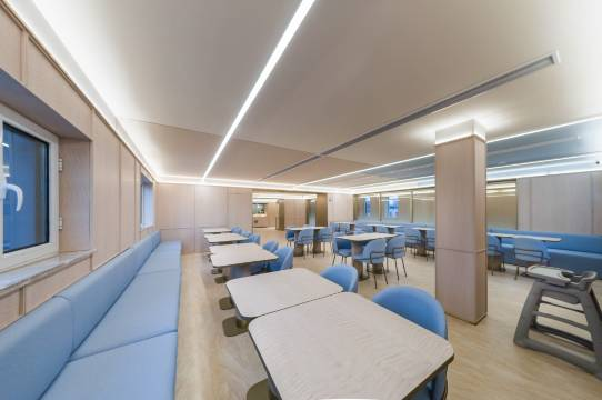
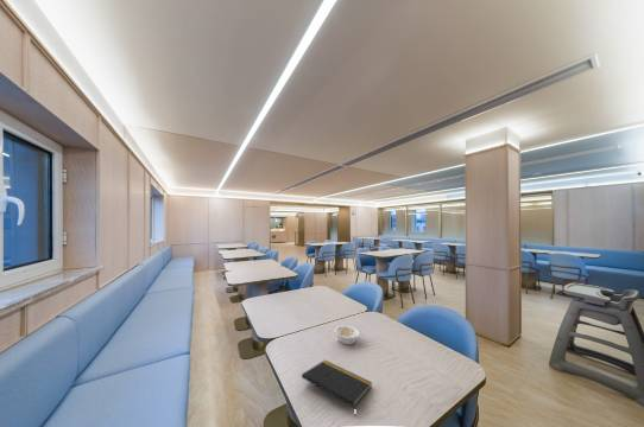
+ notepad [301,359,373,419]
+ legume [334,324,360,345]
